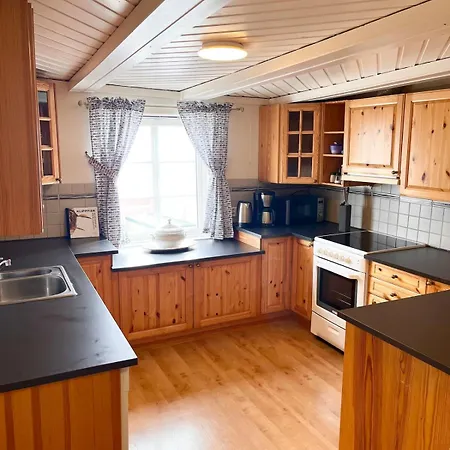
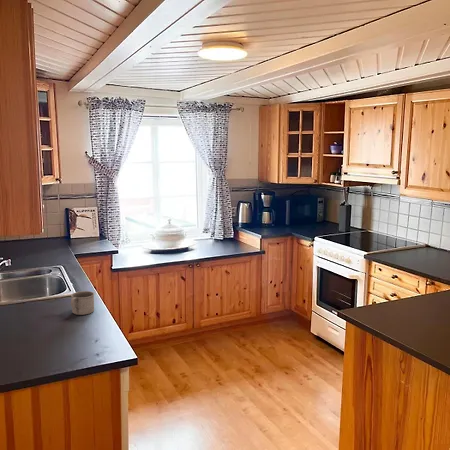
+ mug [70,290,95,316]
